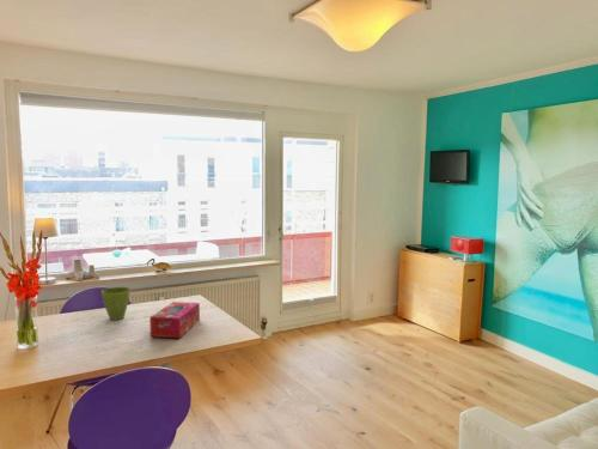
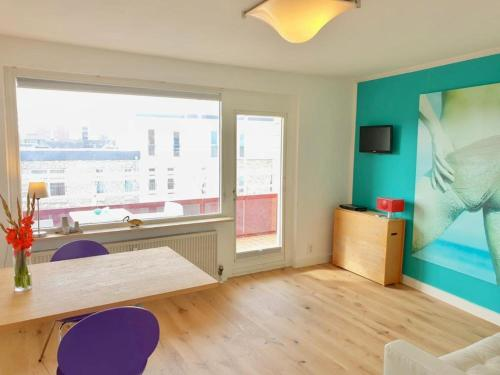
- tissue box [148,301,201,339]
- flower pot [100,286,132,321]
